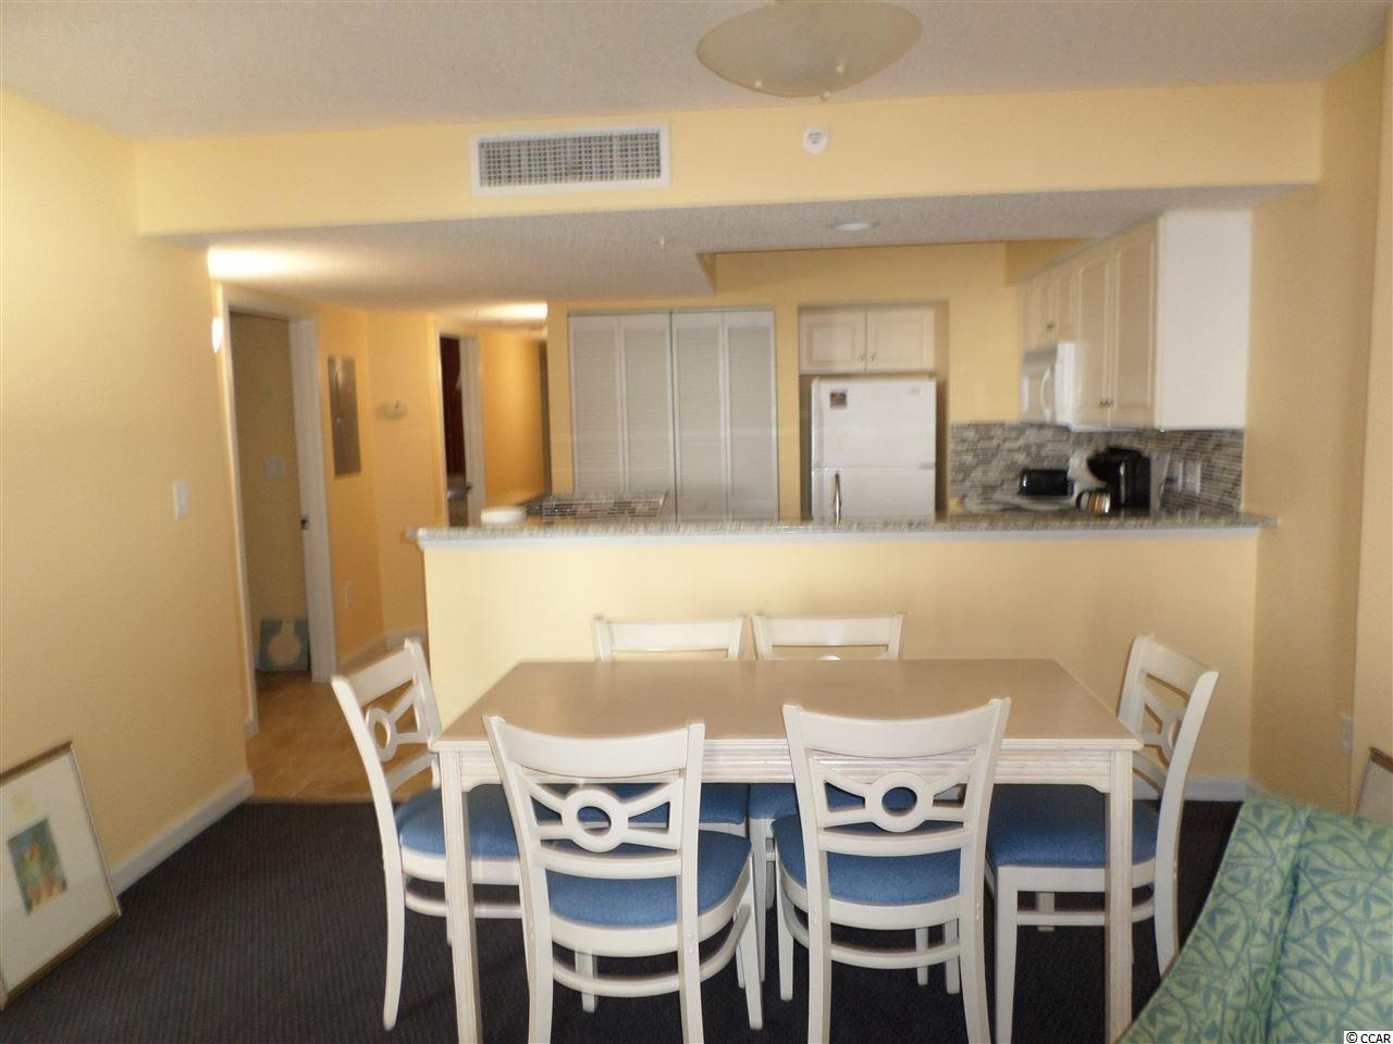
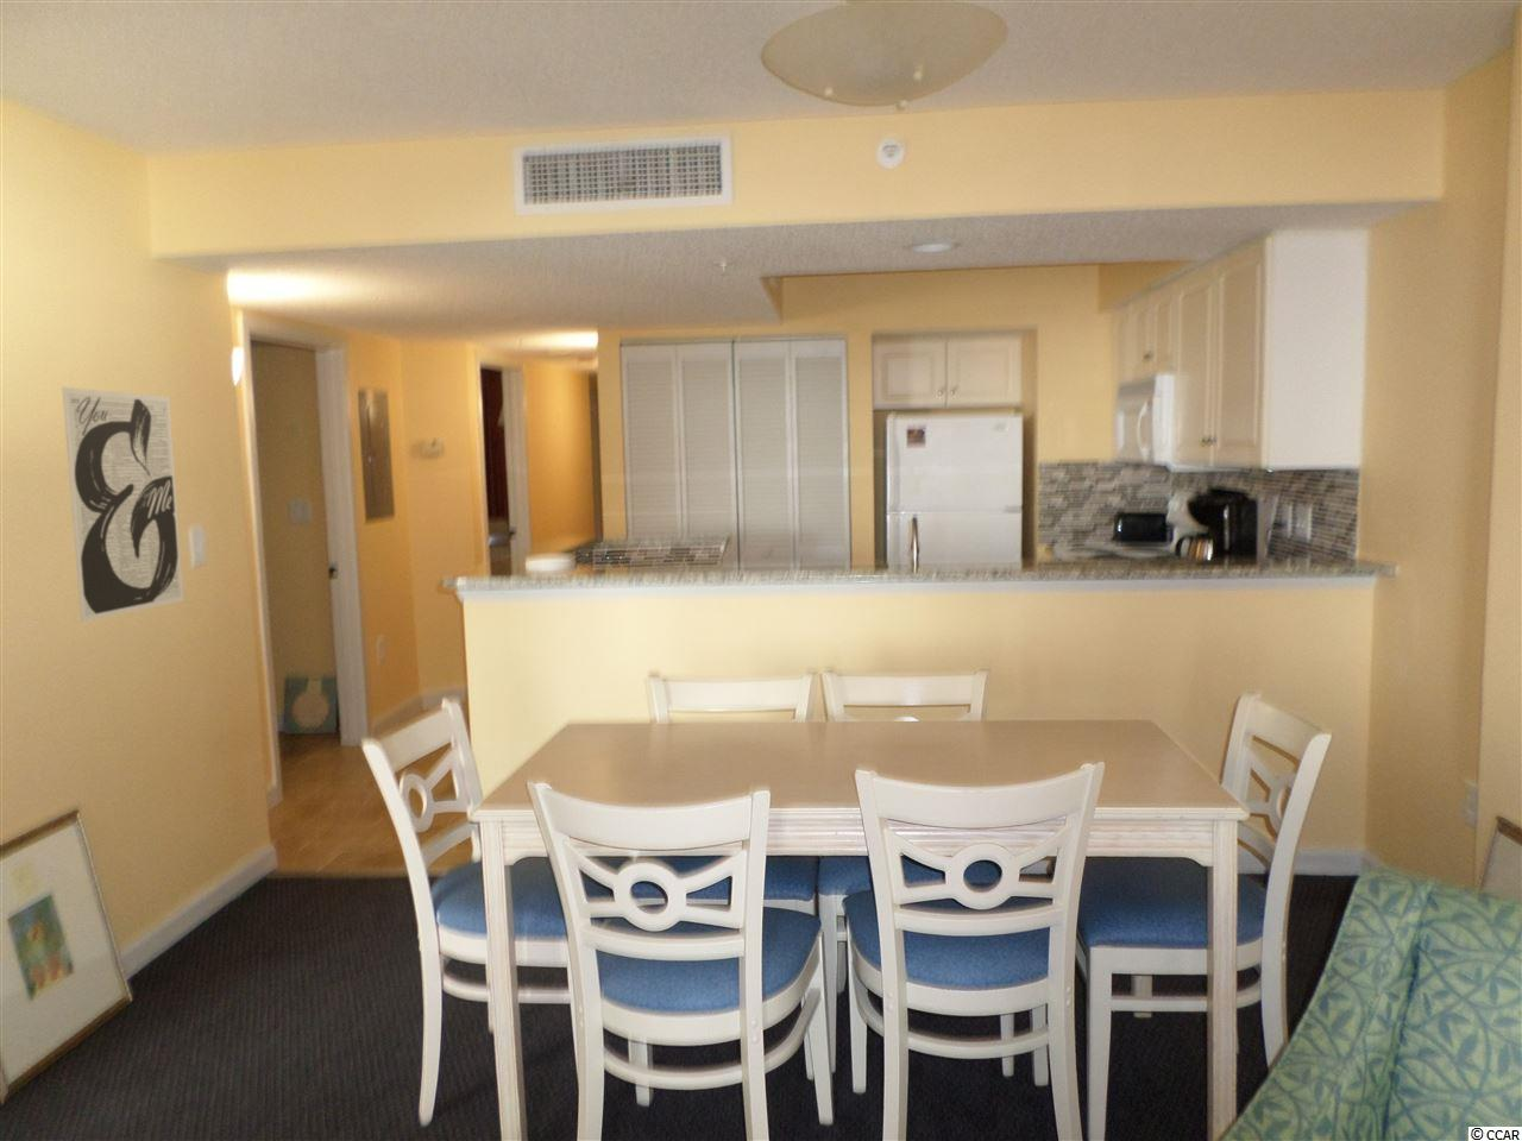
+ wall art [61,386,185,624]
